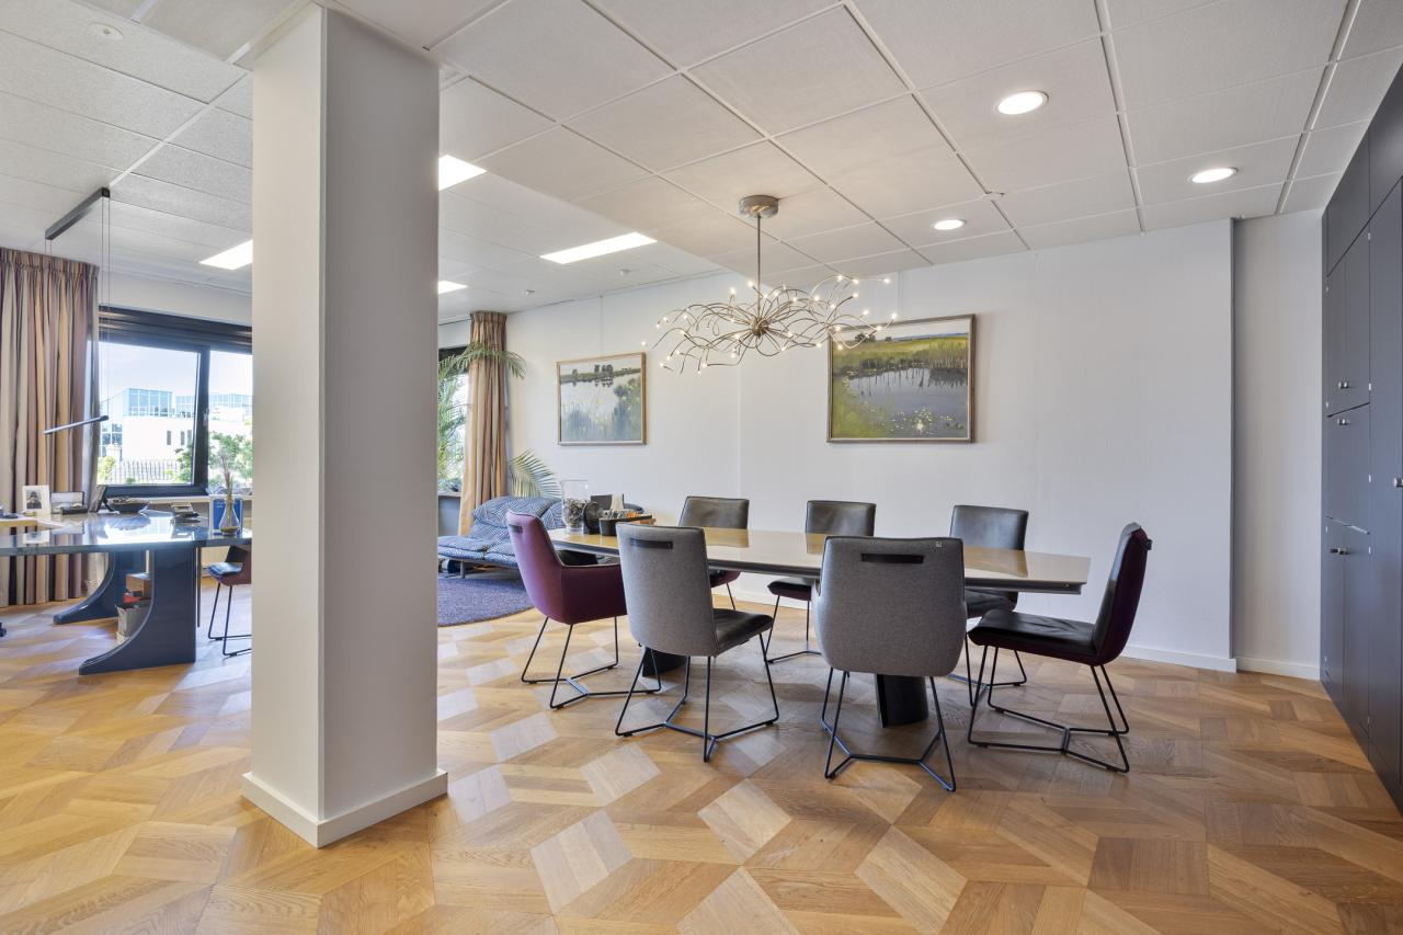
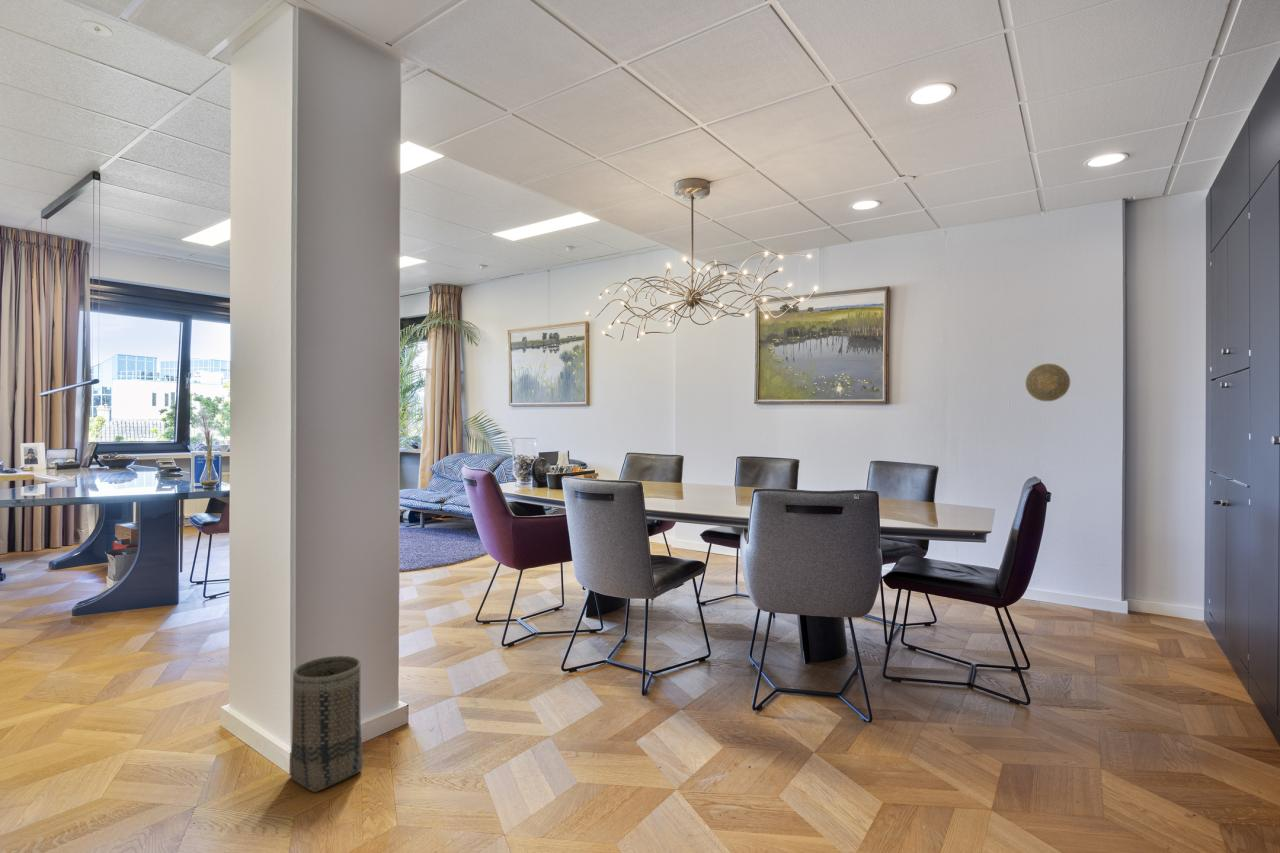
+ basket [289,655,364,793]
+ decorative plate [1025,363,1071,402]
